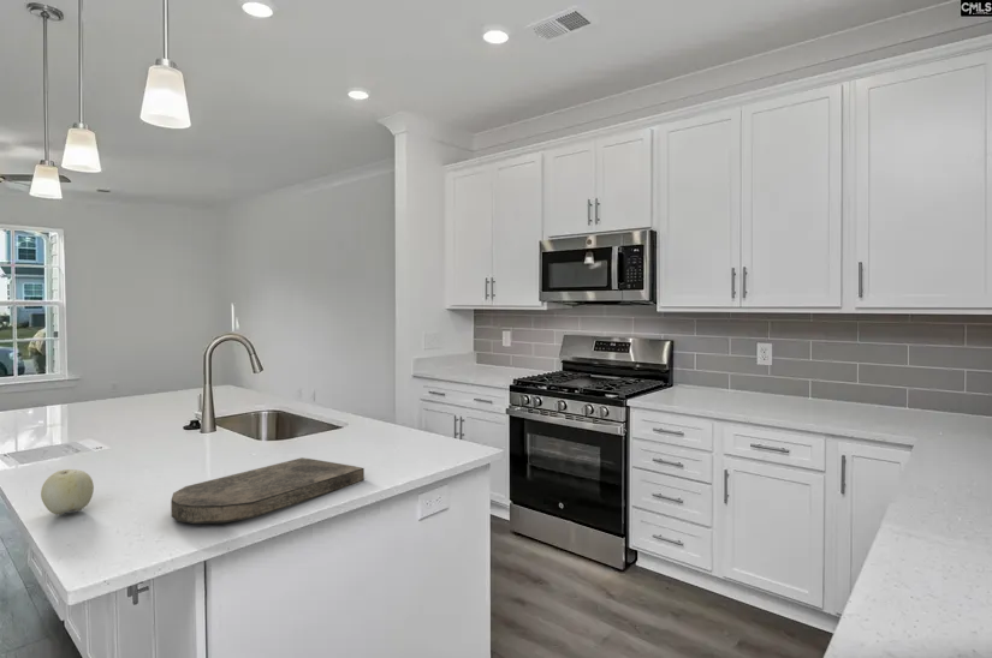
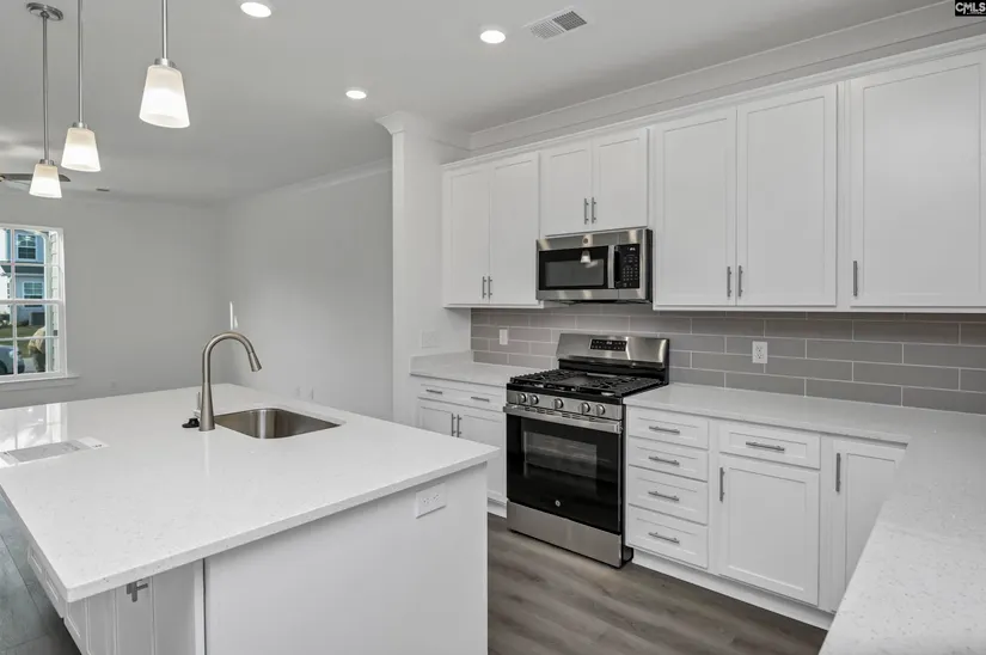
- fruit [40,468,95,516]
- cutting board [170,456,366,525]
